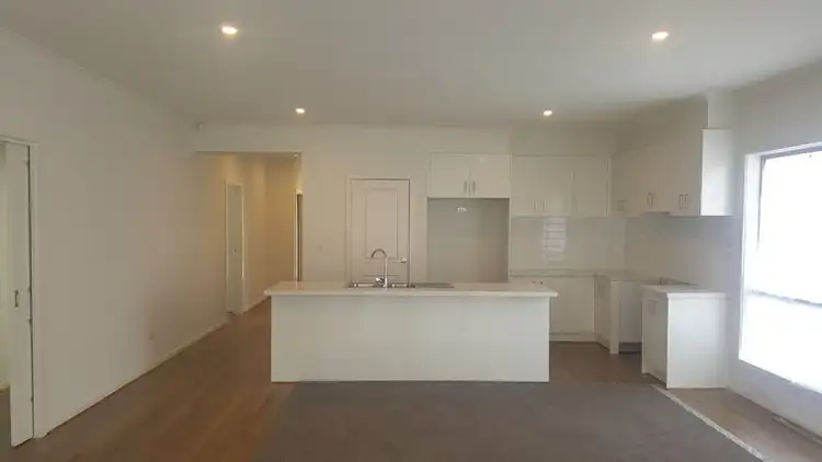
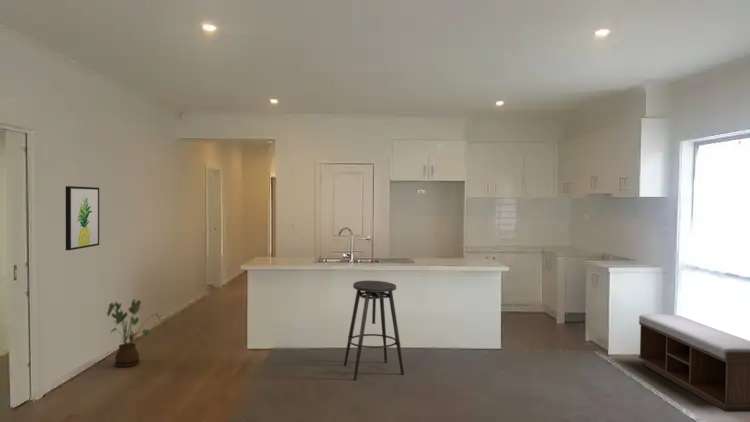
+ wall art [65,185,100,251]
+ bench [638,313,750,413]
+ house plant [106,298,163,368]
+ stool [343,280,405,381]
